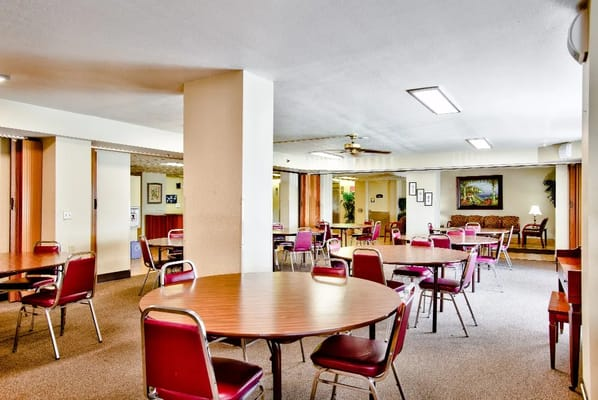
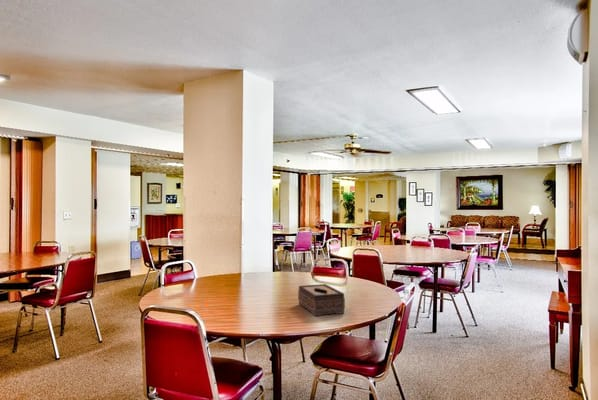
+ tissue box [297,283,346,317]
